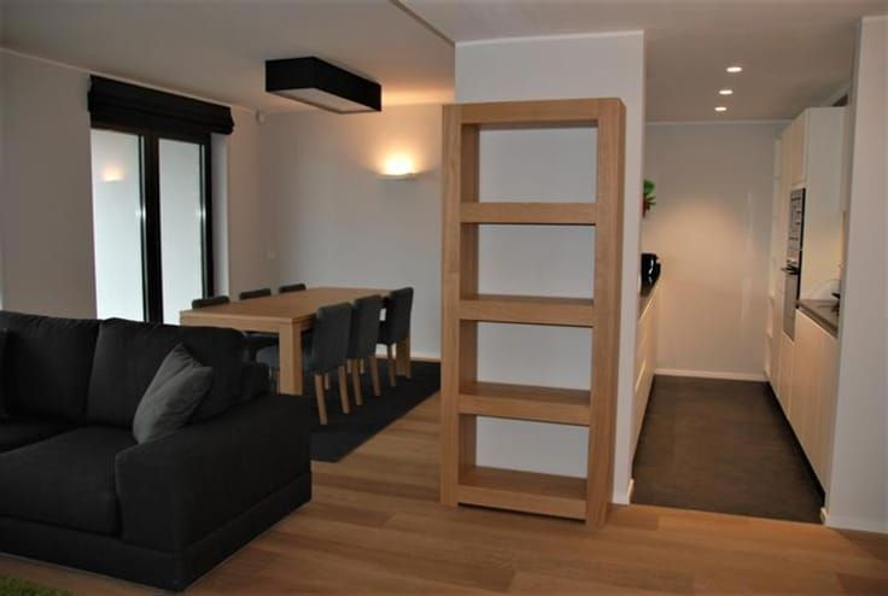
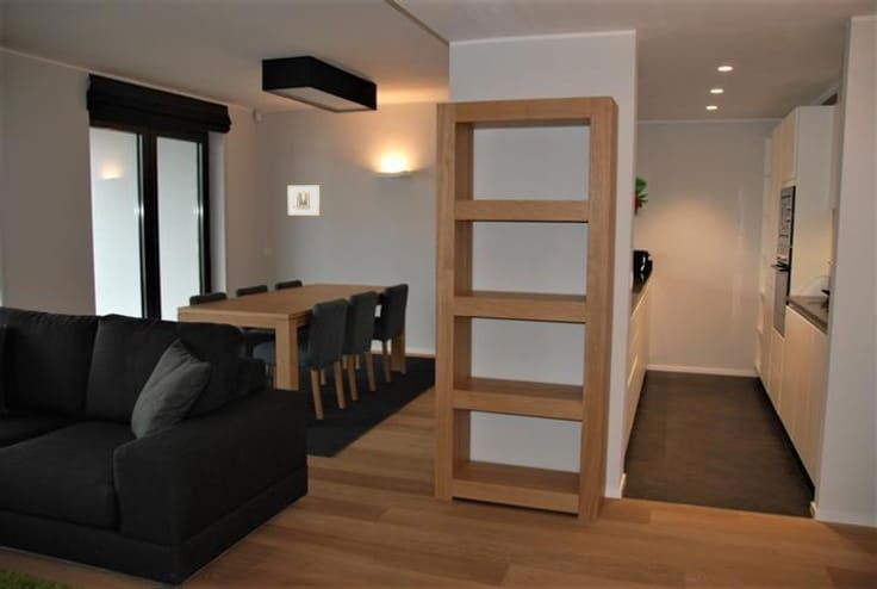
+ wall art [286,185,321,217]
